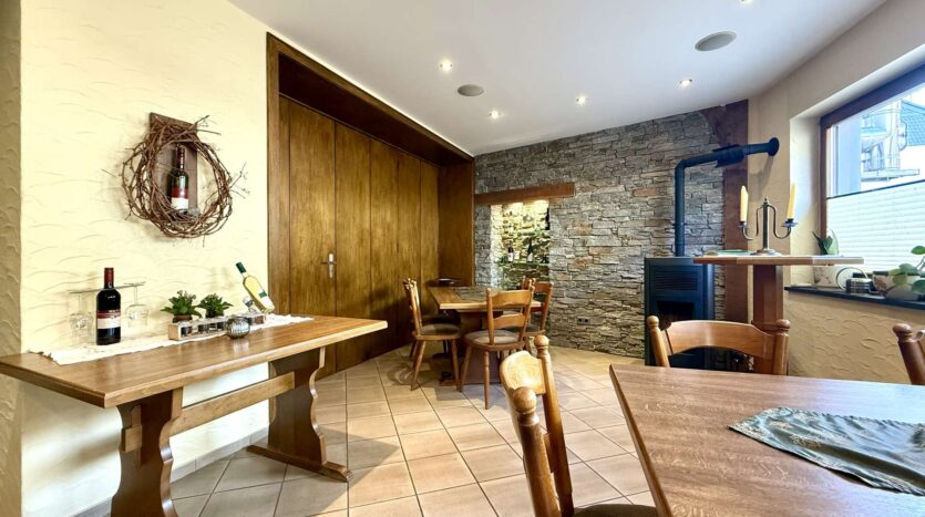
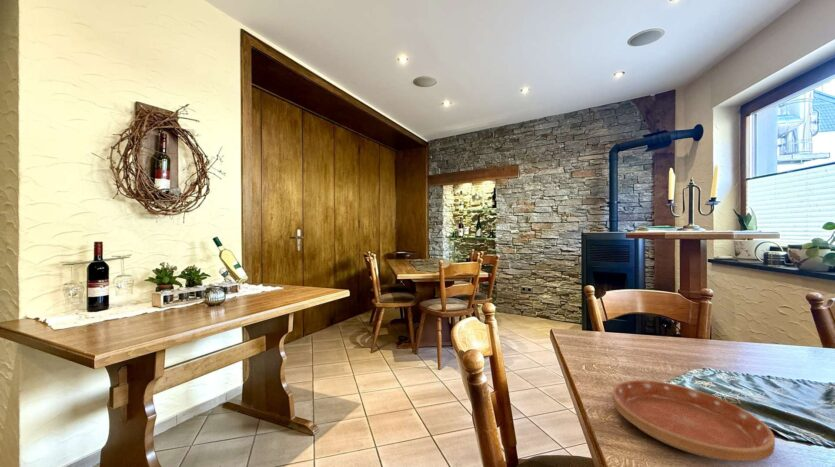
+ saucer [612,379,776,462]
